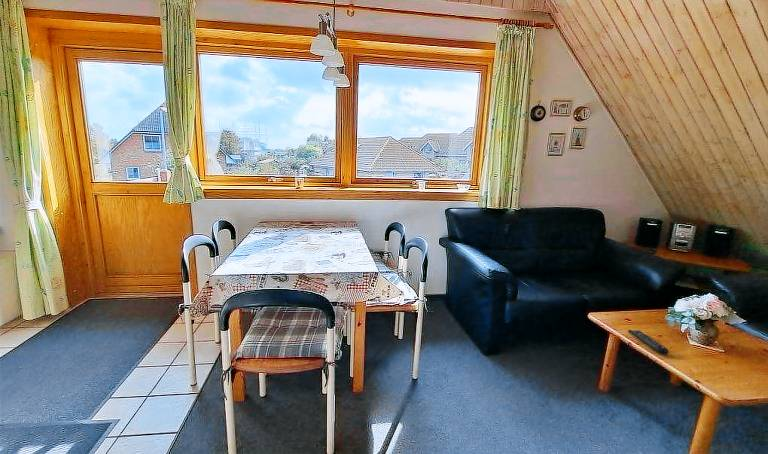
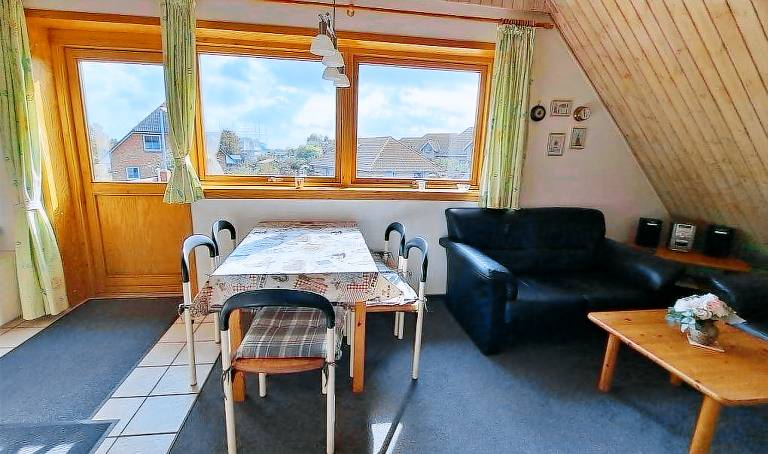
- remote control [627,329,669,355]
